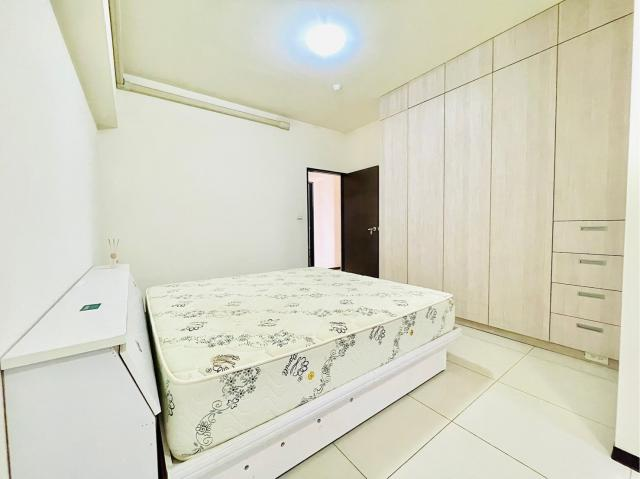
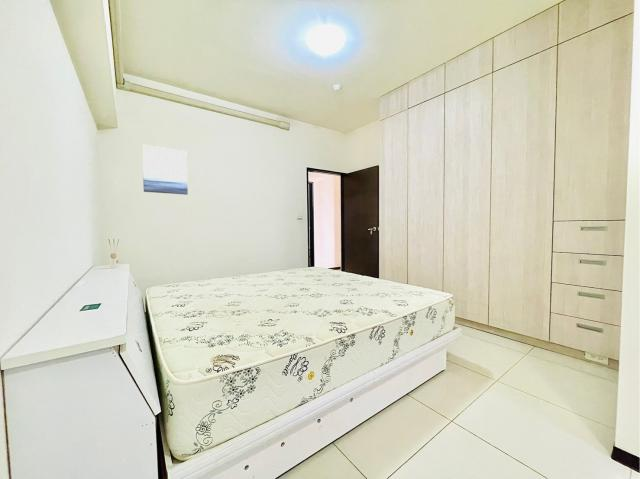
+ wall art [141,143,189,195]
